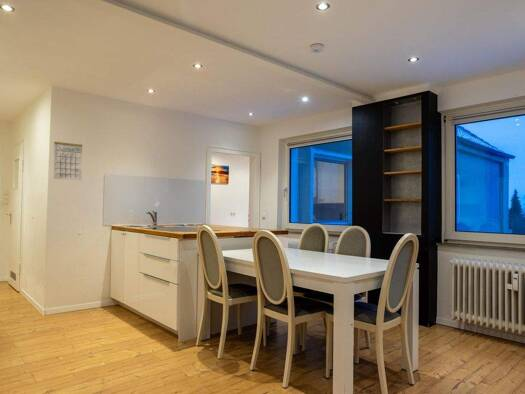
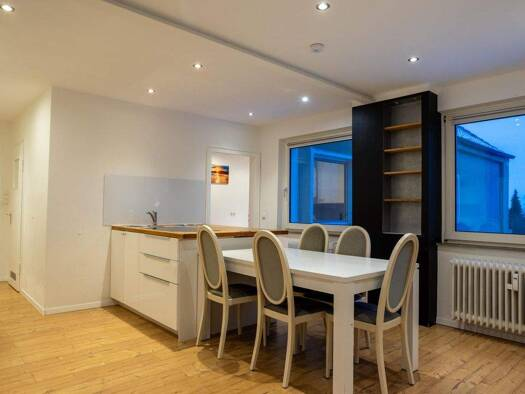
- calendar [53,141,84,181]
